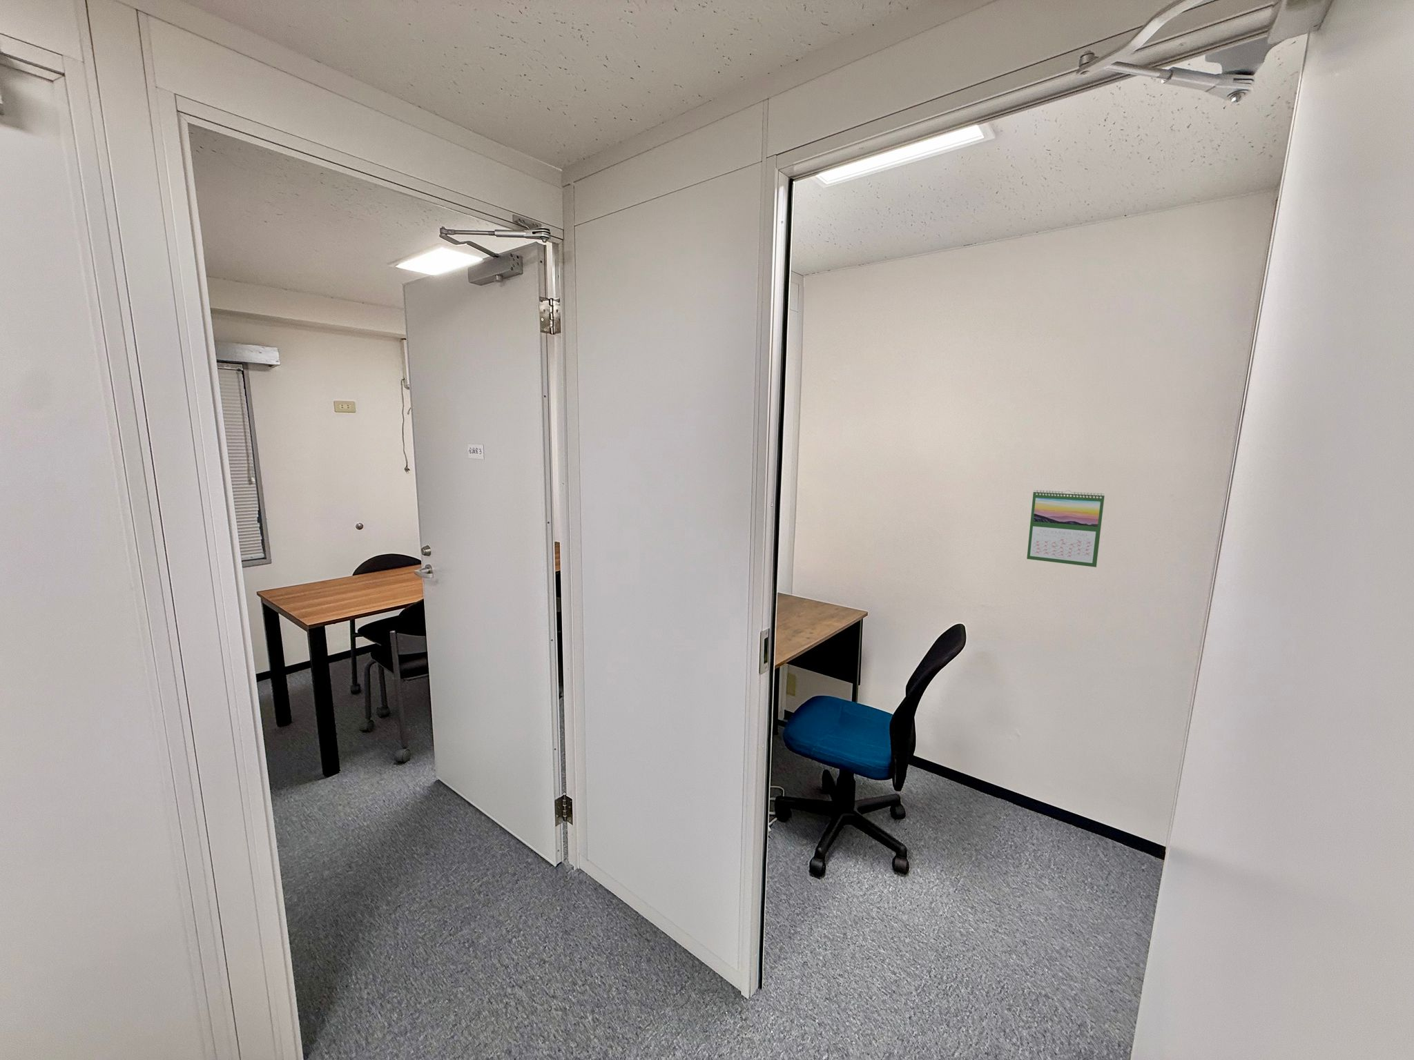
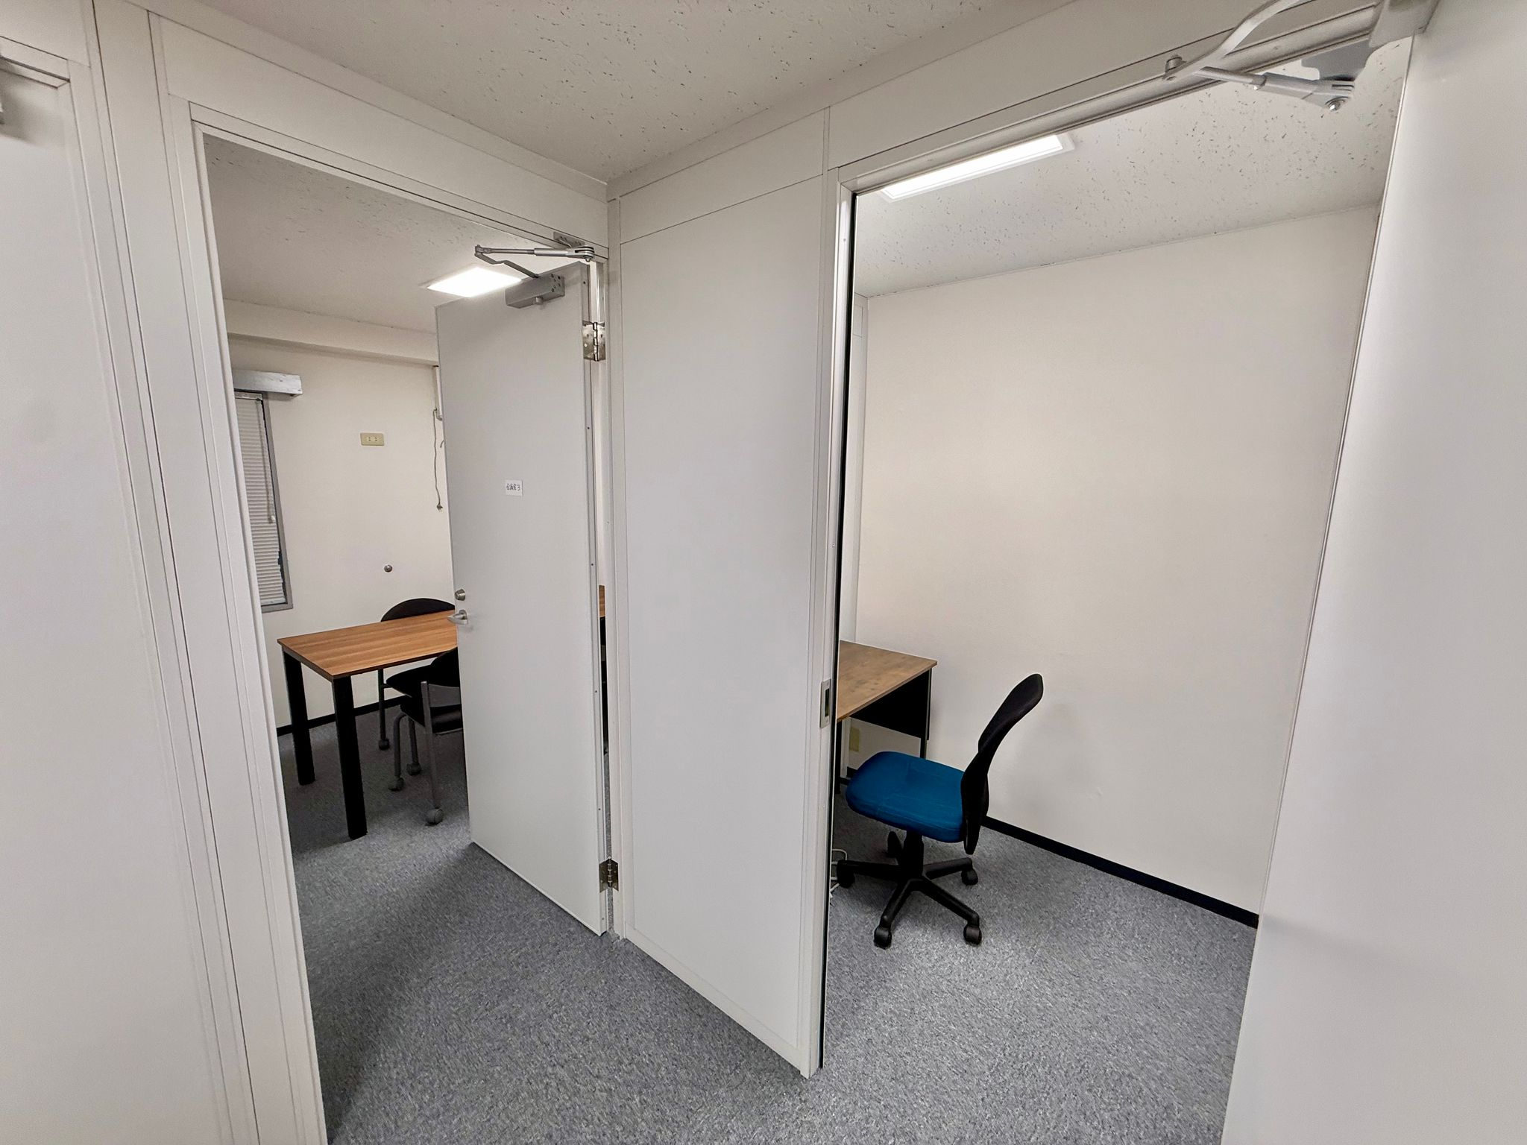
- calendar [1025,489,1106,568]
